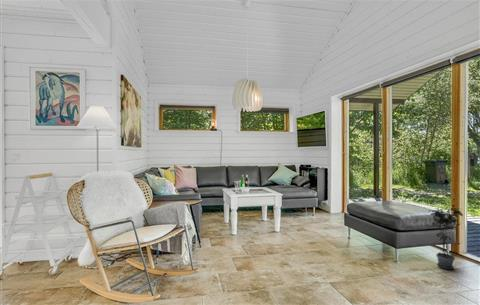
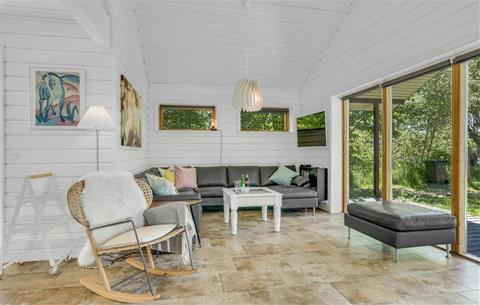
- potted plant [428,204,464,270]
